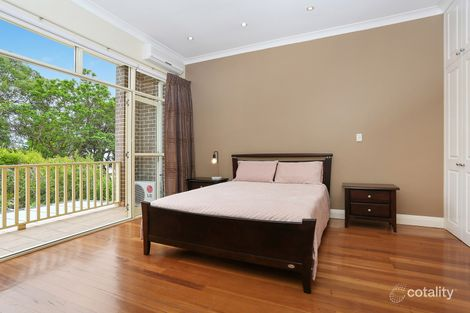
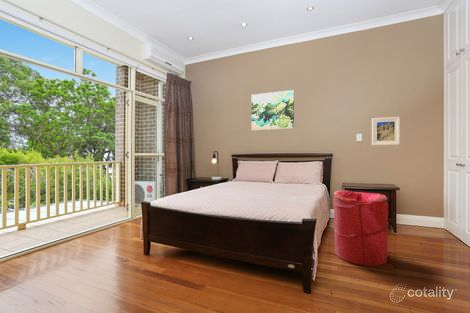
+ wall art [251,89,295,132]
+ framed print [371,116,401,146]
+ laundry hamper [332,189,389,267]
